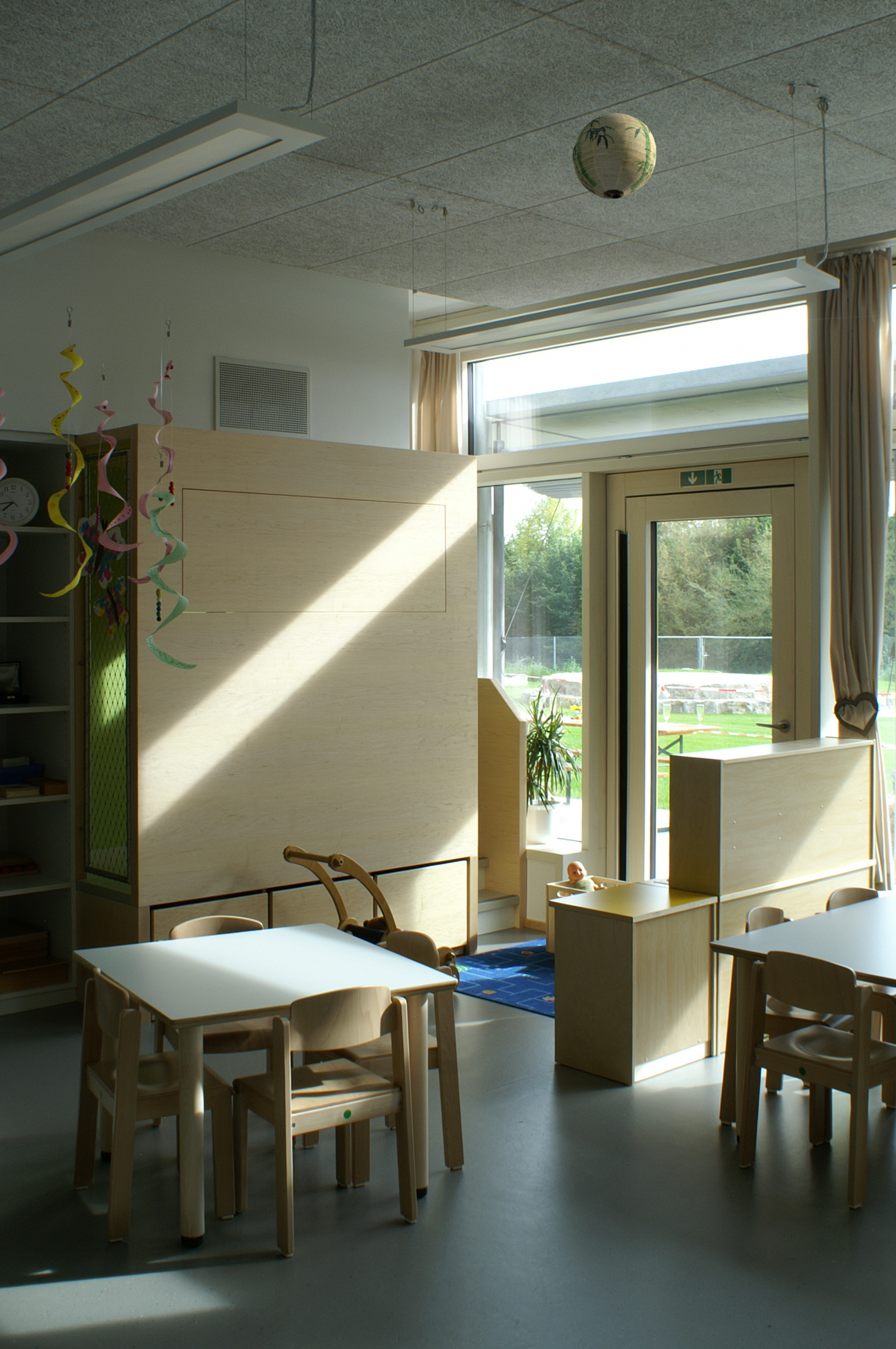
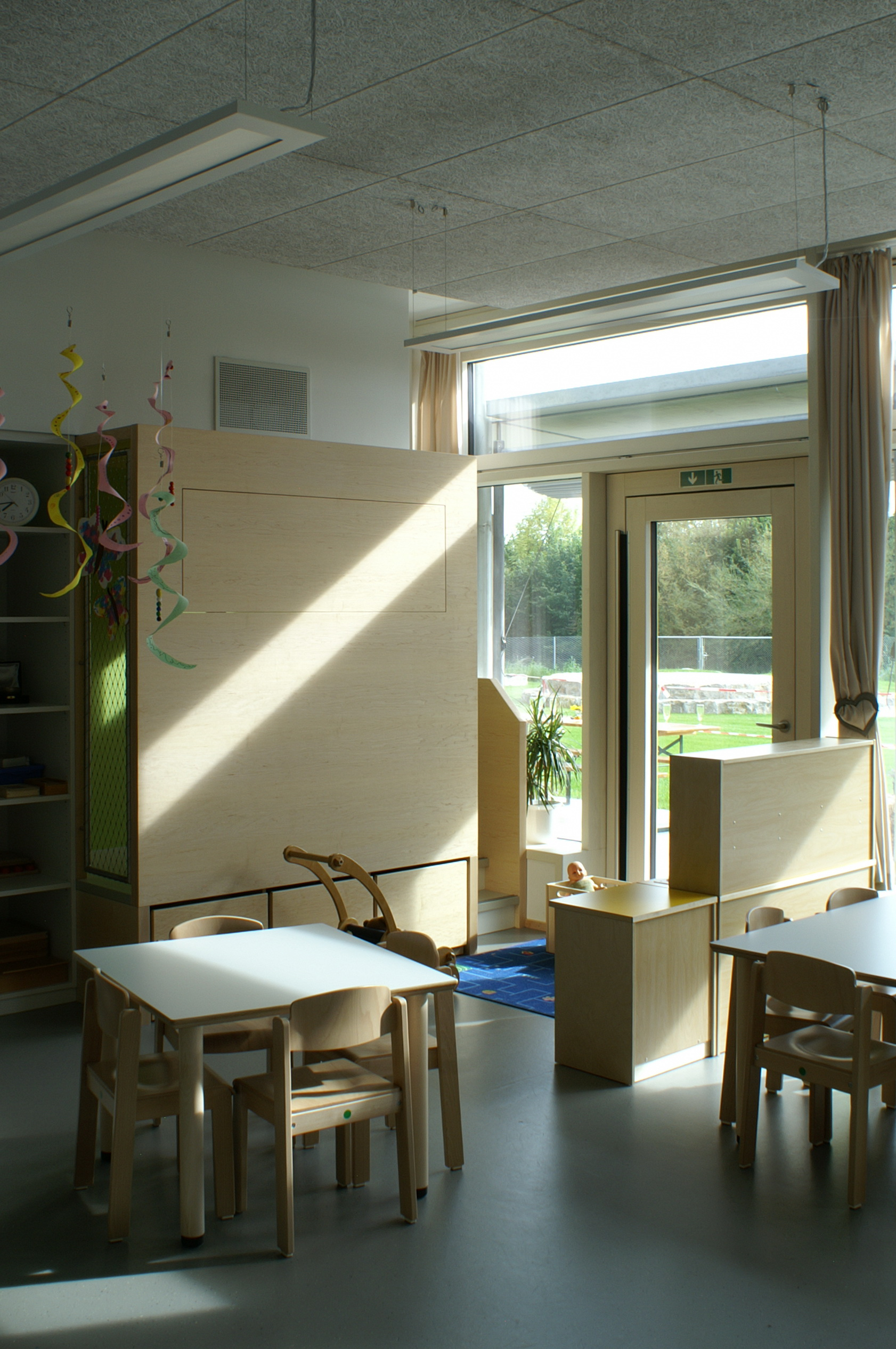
- paper lantern [572,112,657,199]
